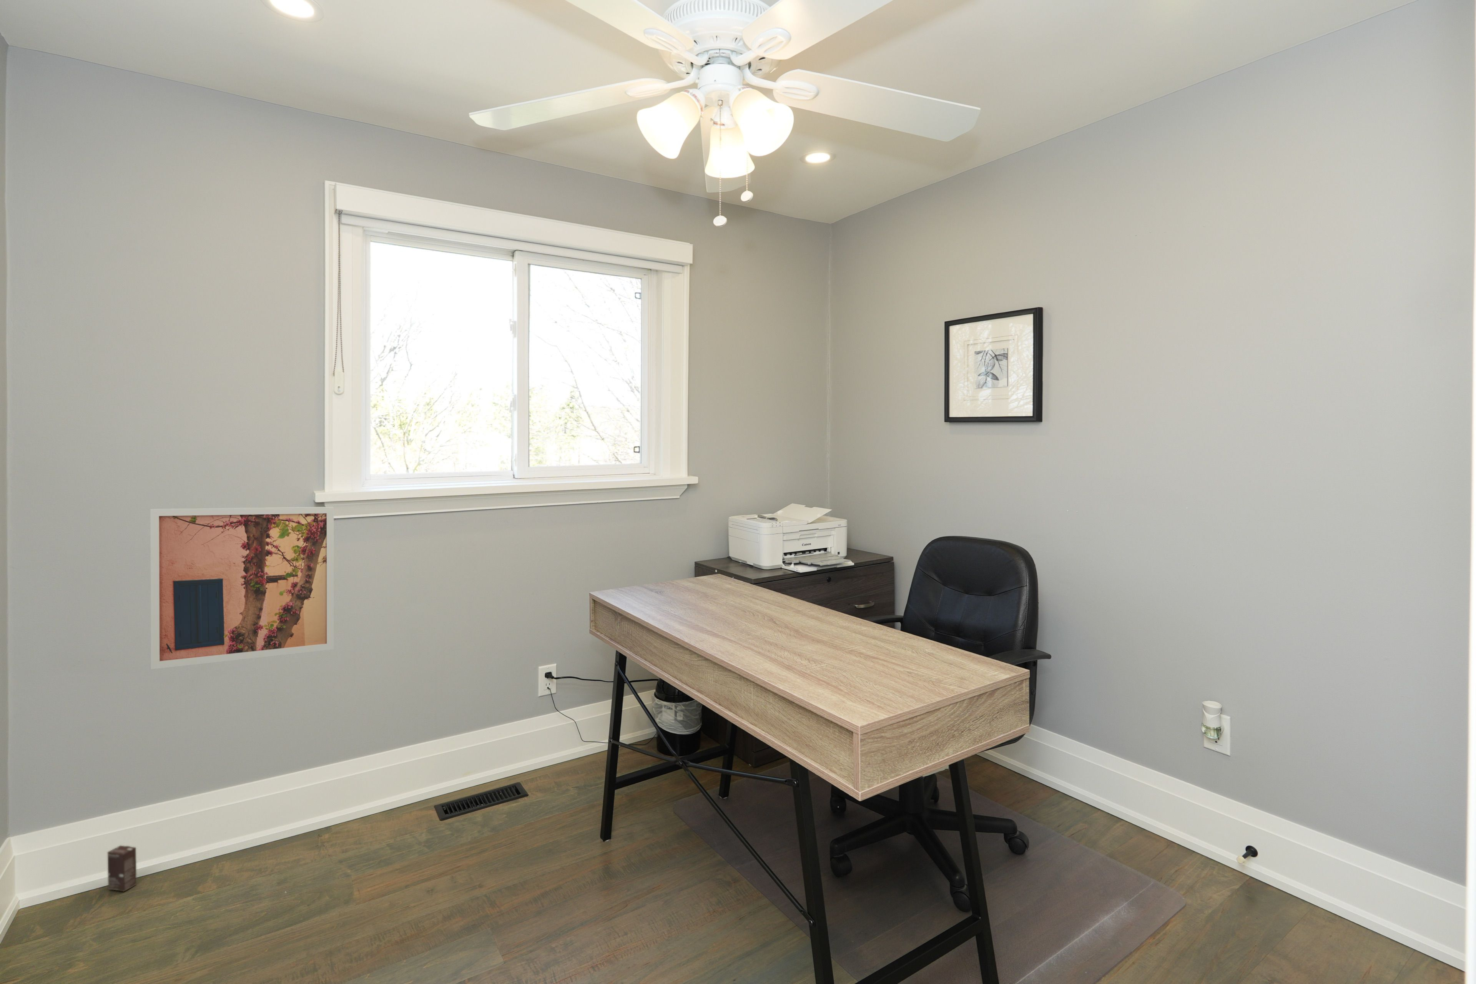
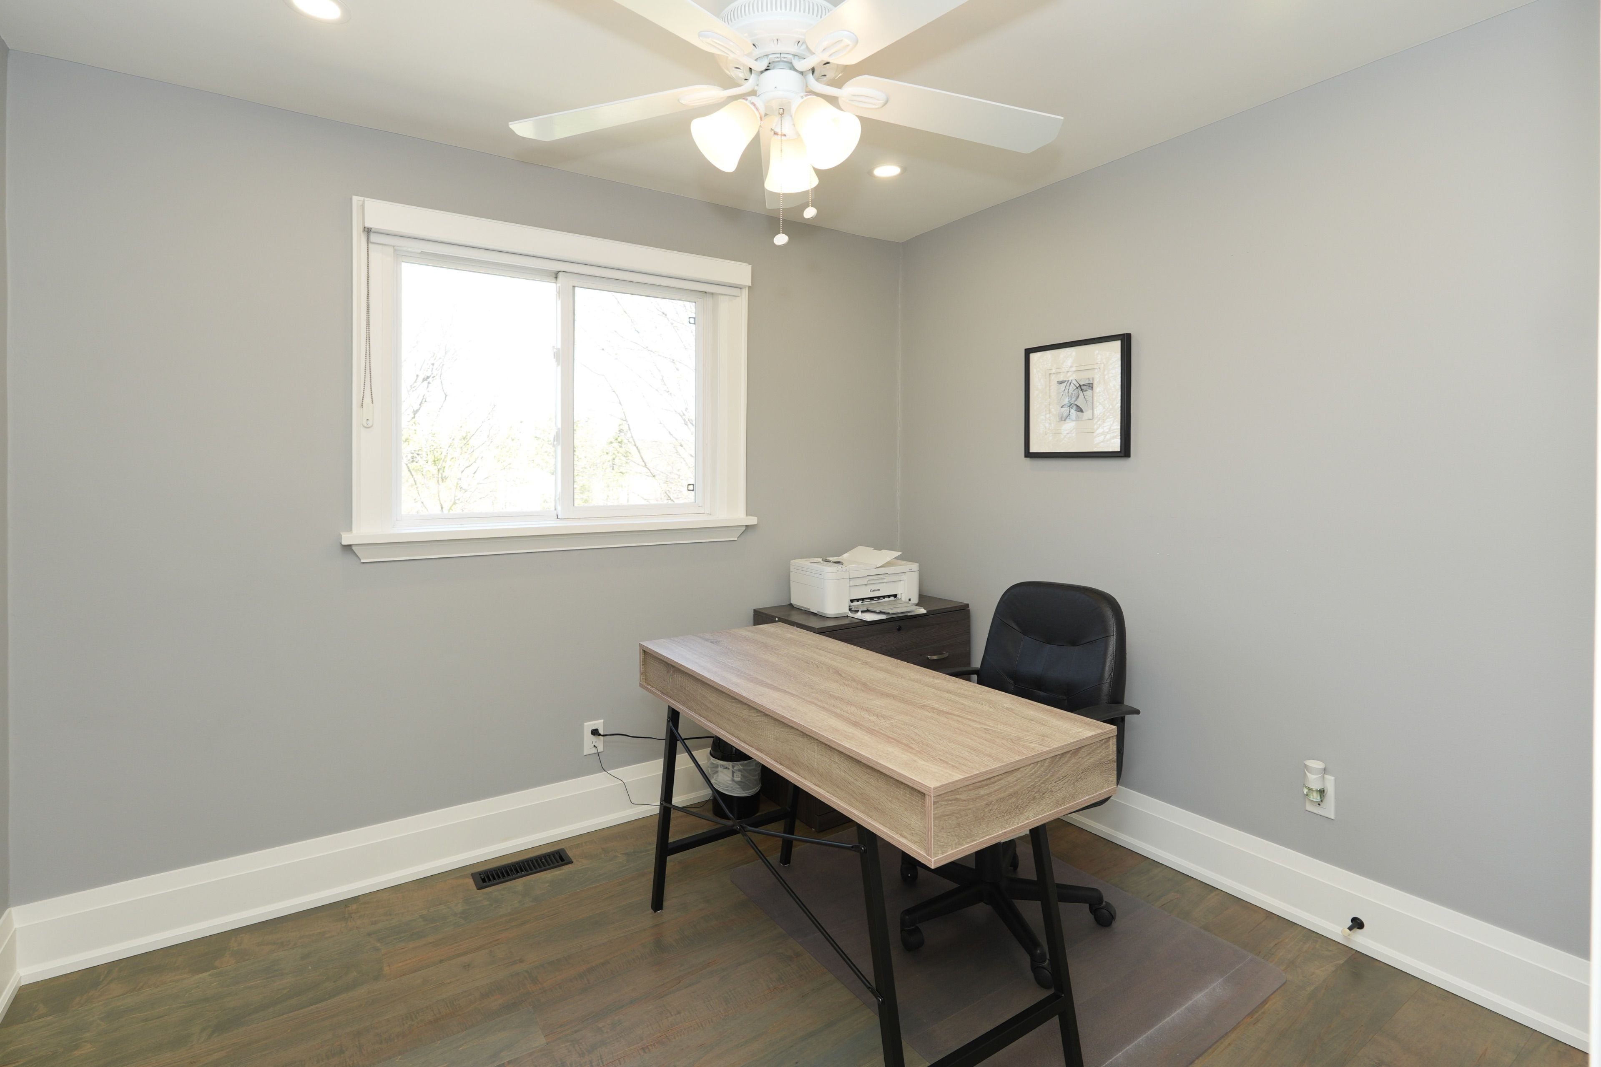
- box [107,846,137,892]
- wall art [150,506,334,670]
